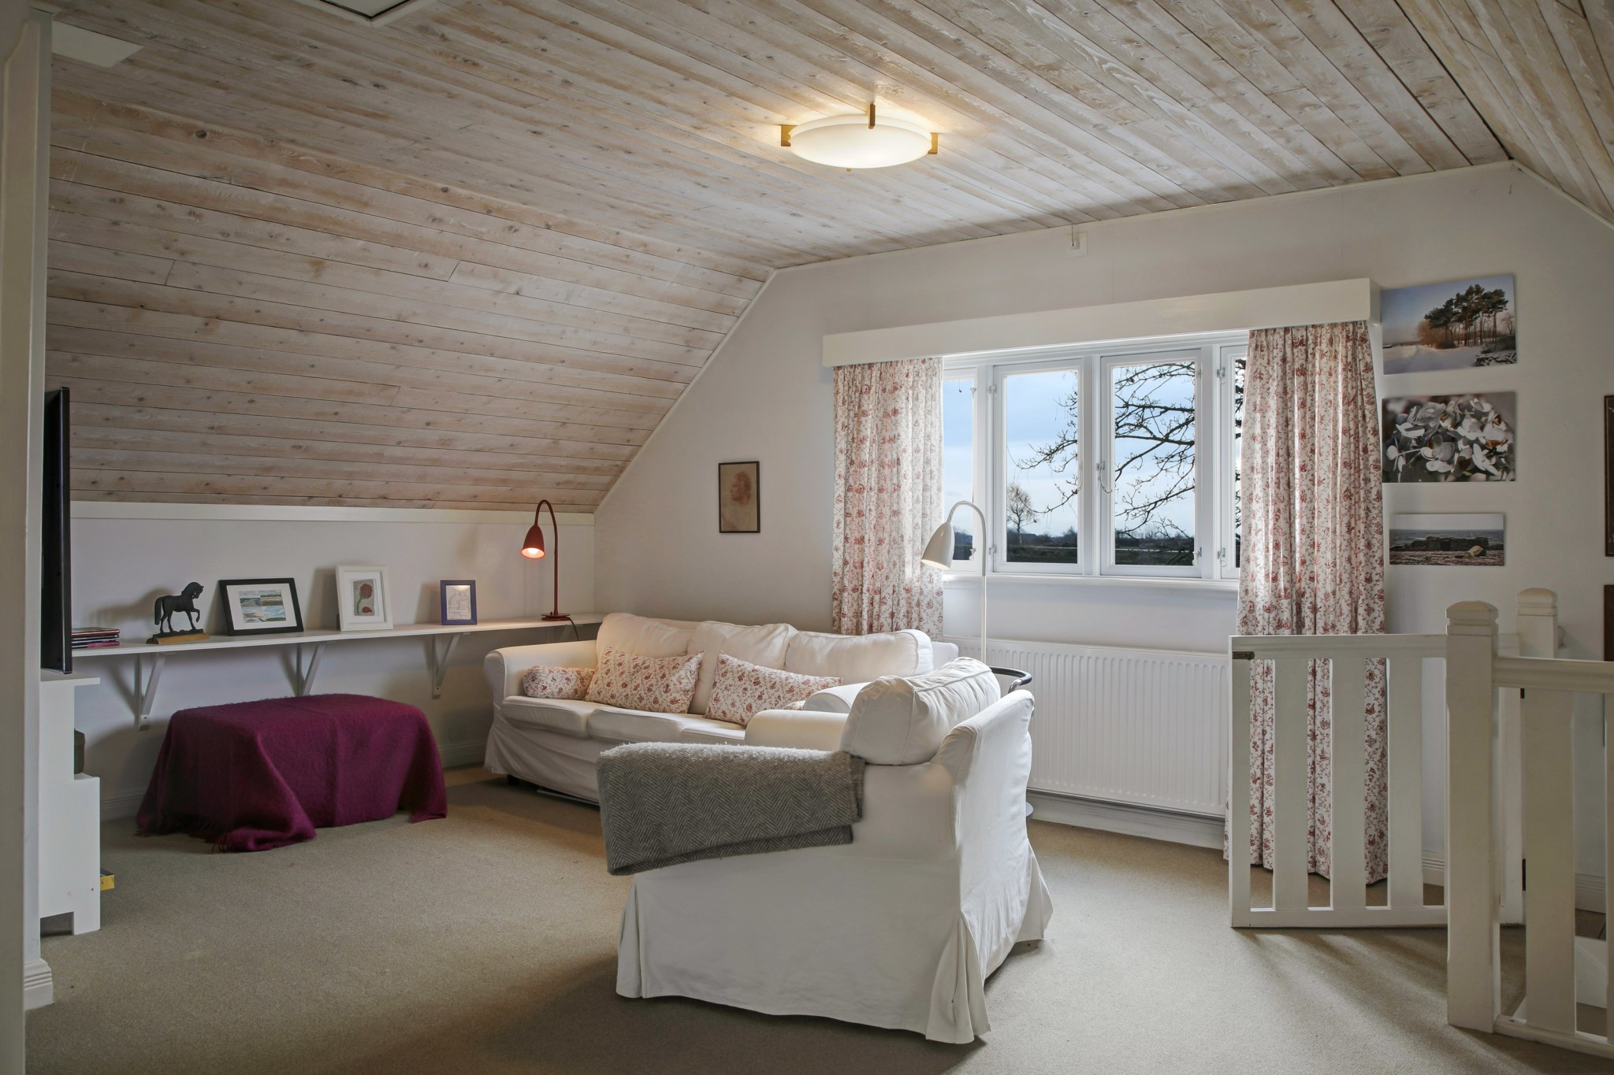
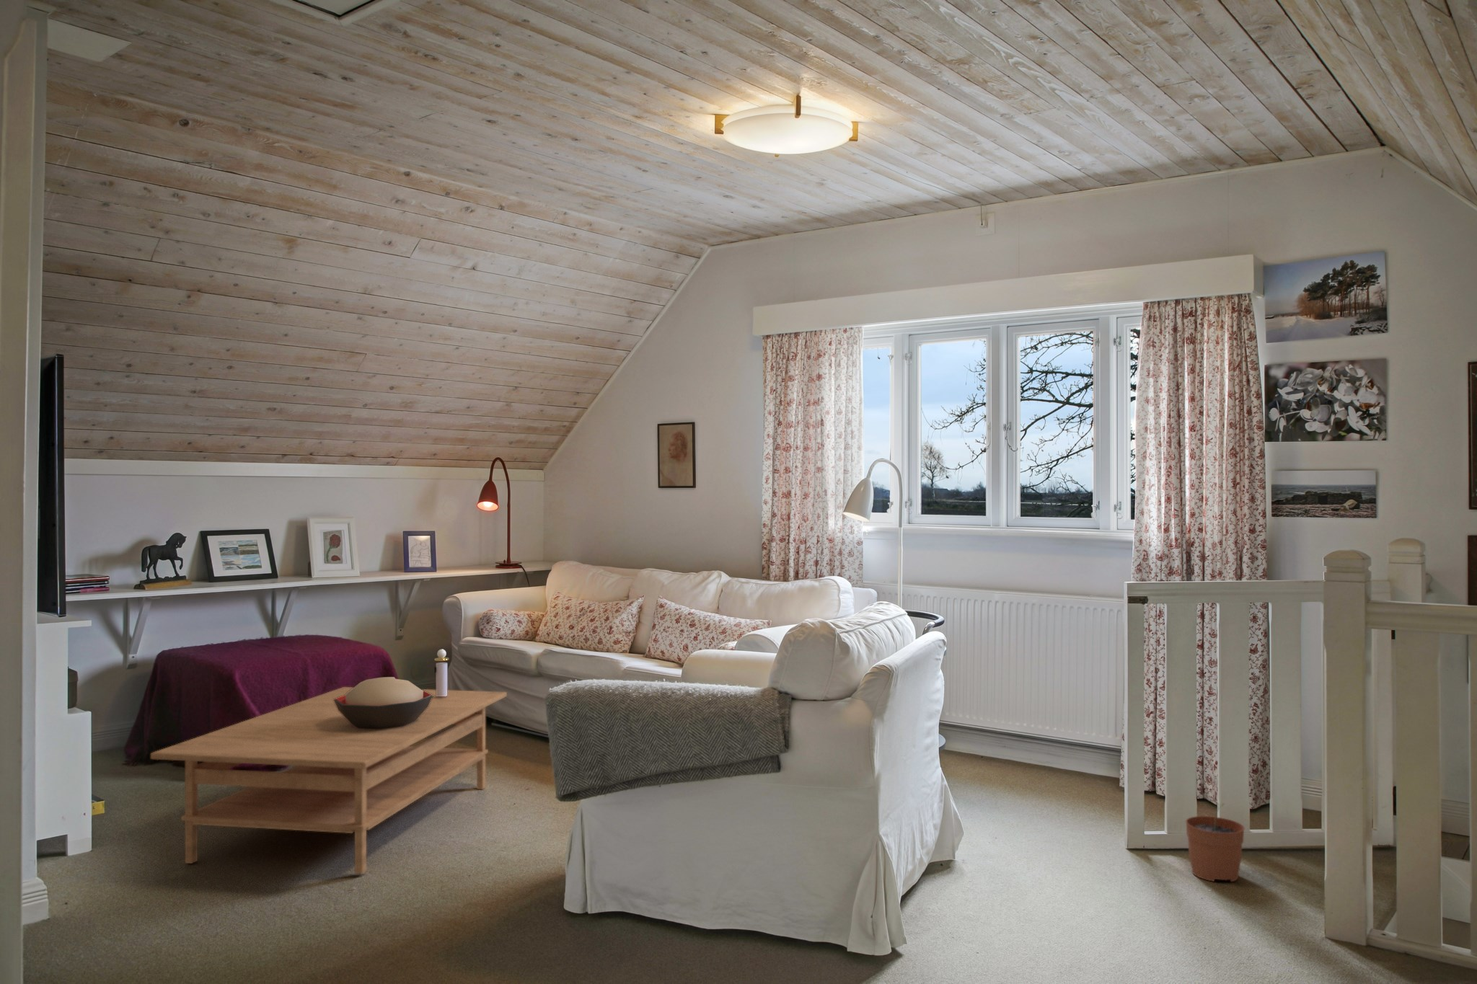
+ coffee table [150,686,507,875]
+ plant pot [1185,801,1245,882]
+ perfume bottle [434,649,449,696]
+ decorative bowl [334,677,433,729]
